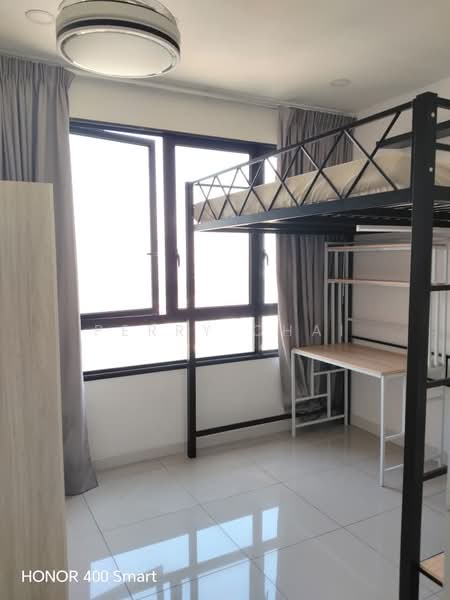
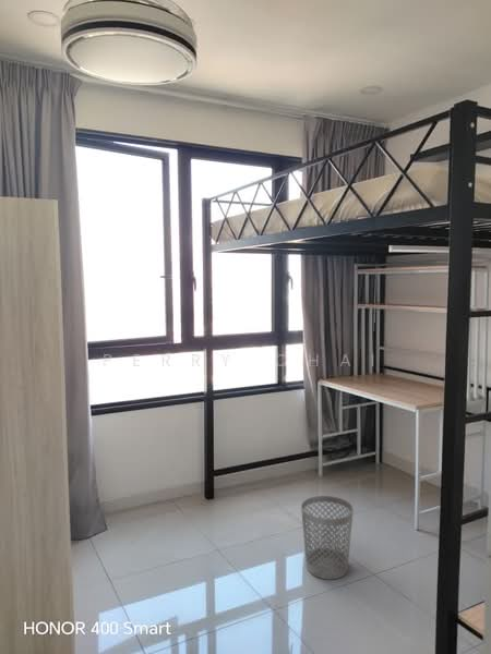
+ wastebasket [300,495,355,580]
